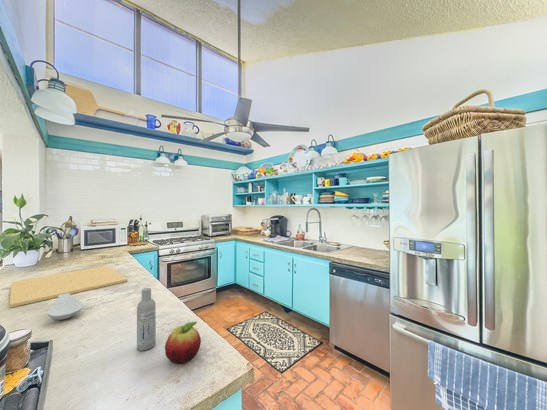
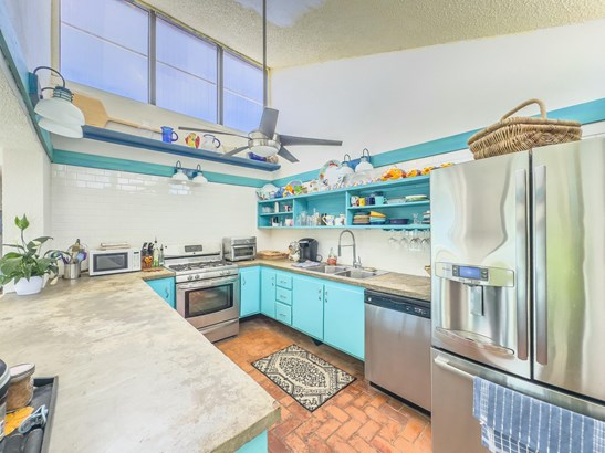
- spoon rest [46,293,84,321]
- fruit [164,321,202,365]
- cutting board [9,265,129,309]
- bottle [136,287,157,352]
